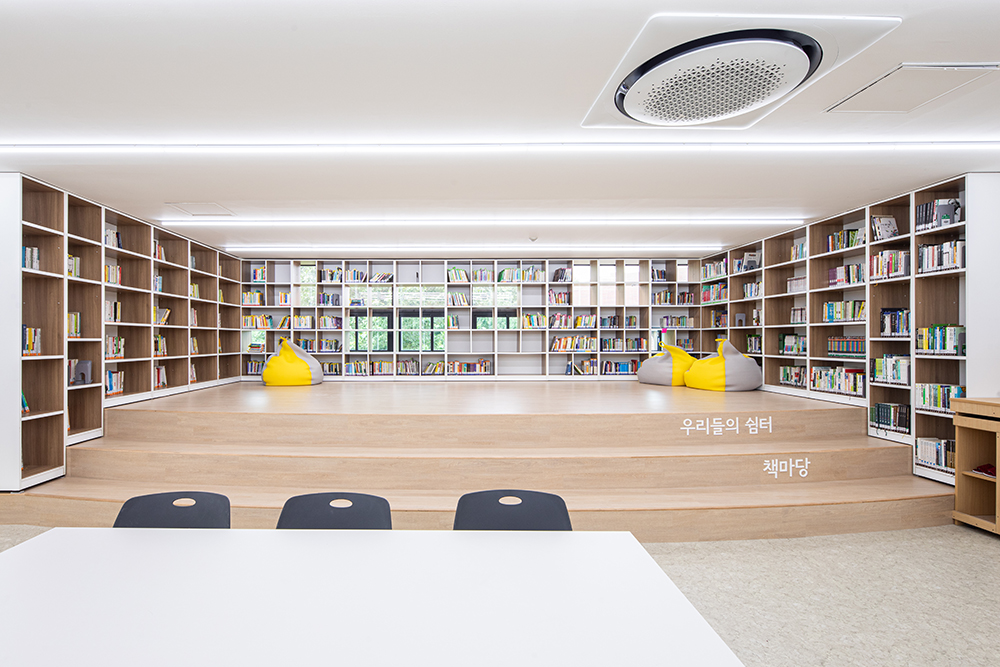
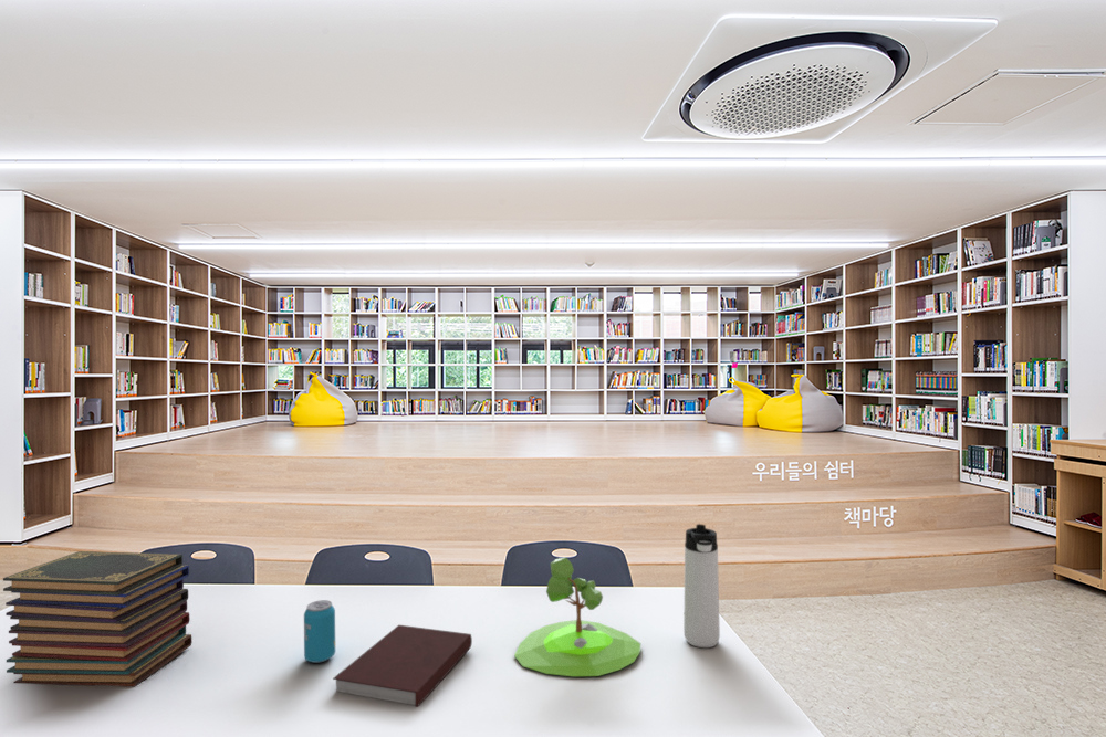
+ thermos bottle [682,523,721,649]
+ plant [513,556,641,677]
+ notebook [332,624,473,708]
+ book stack [2,550,192,687]
+ beverage can [303,599,336,664]
